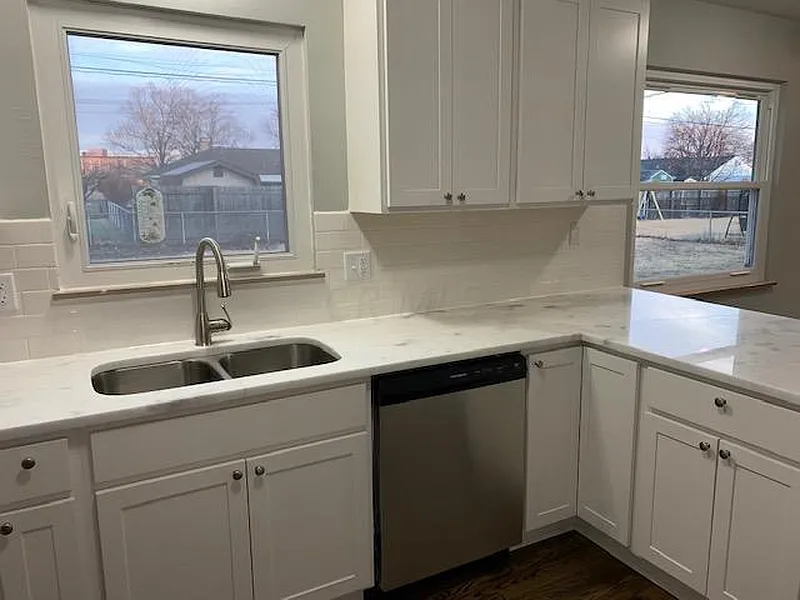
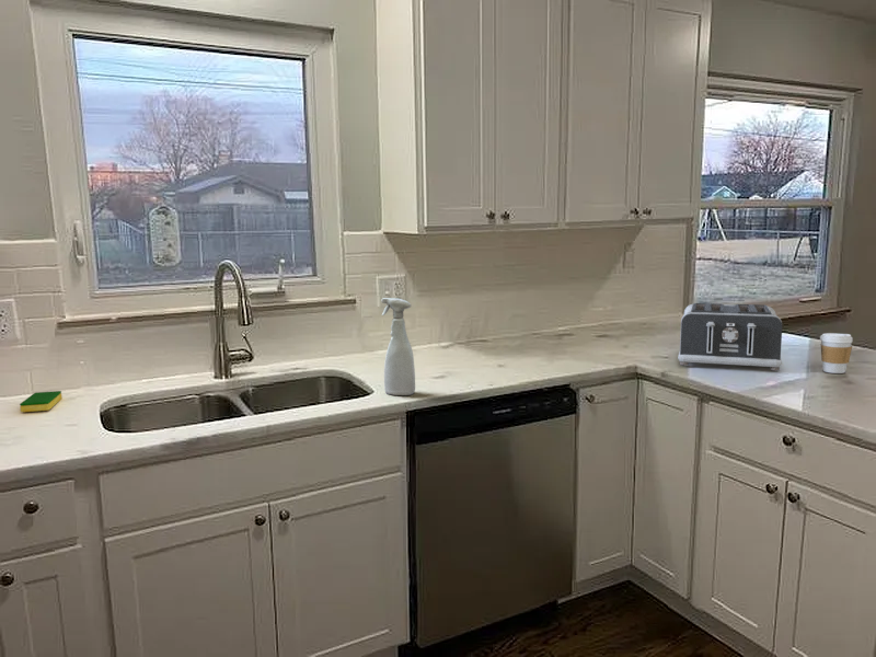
+ toaster [677,302,783,372]
+ coffee cup [819,332,853,374]
+ dish sponge [19,390,64,413]
+ spray bottle [380,297,416,396]
